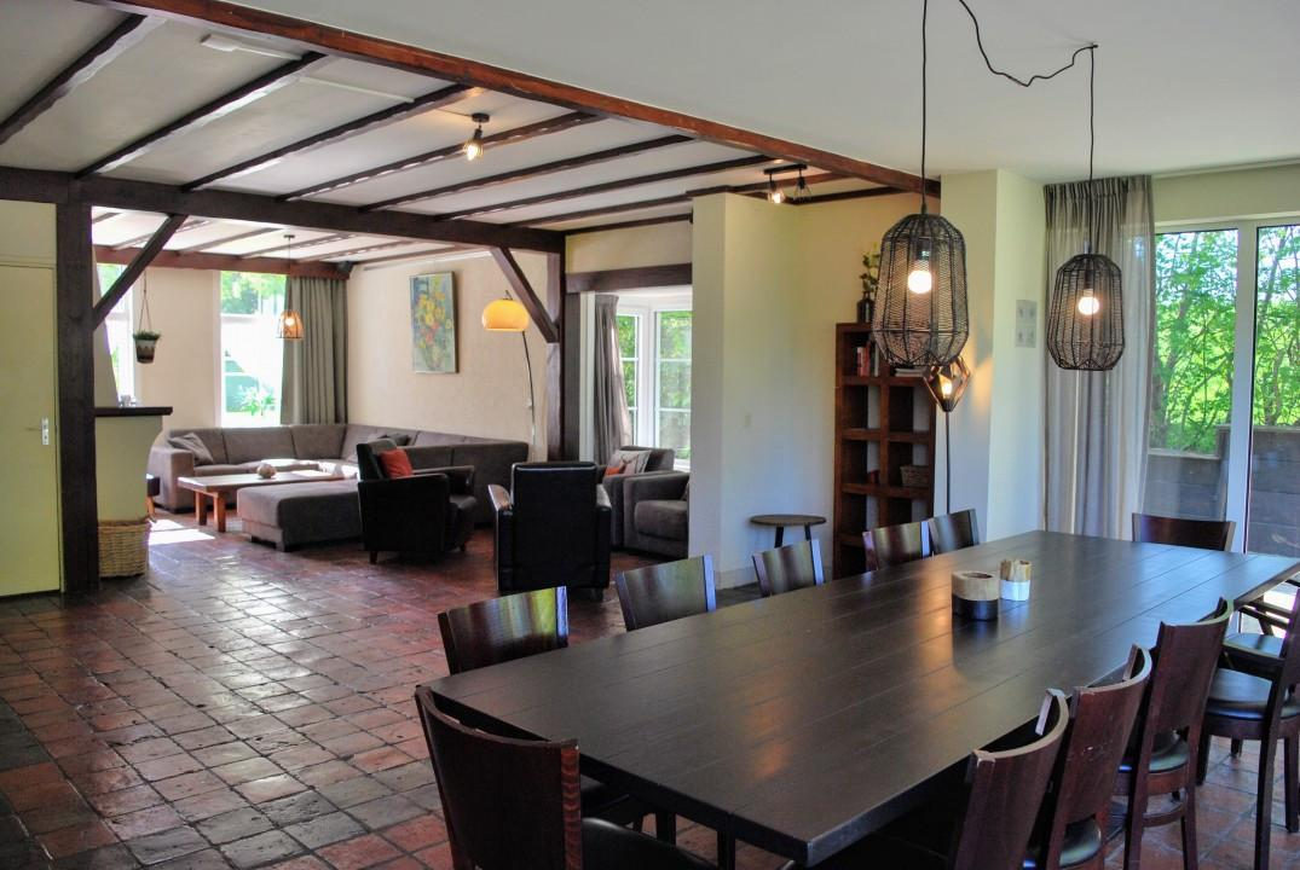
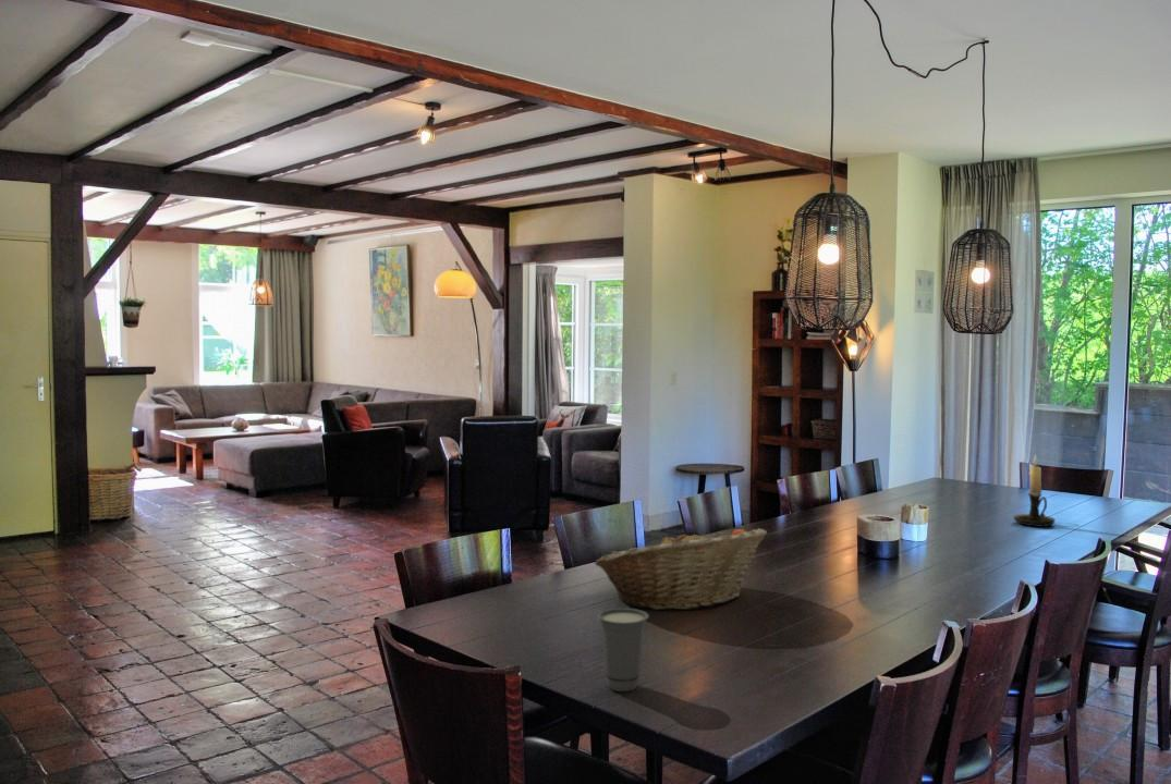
+ fruit basket [594,527,768,611]
+ cup [596,607,650,693]
+ candle holder [1013,453,1057,528]
